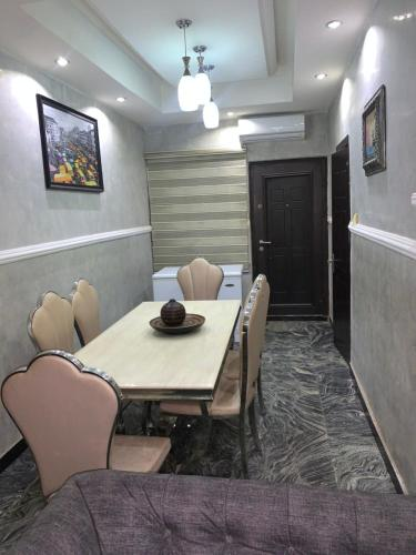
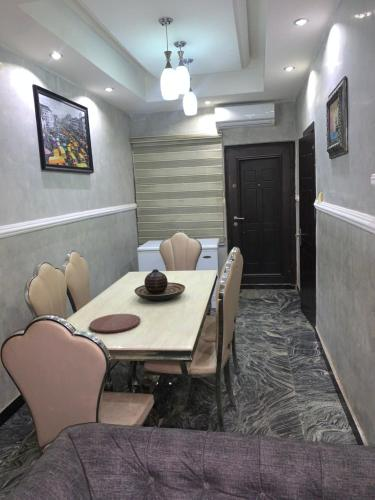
+ plate [89,313,142,334]
